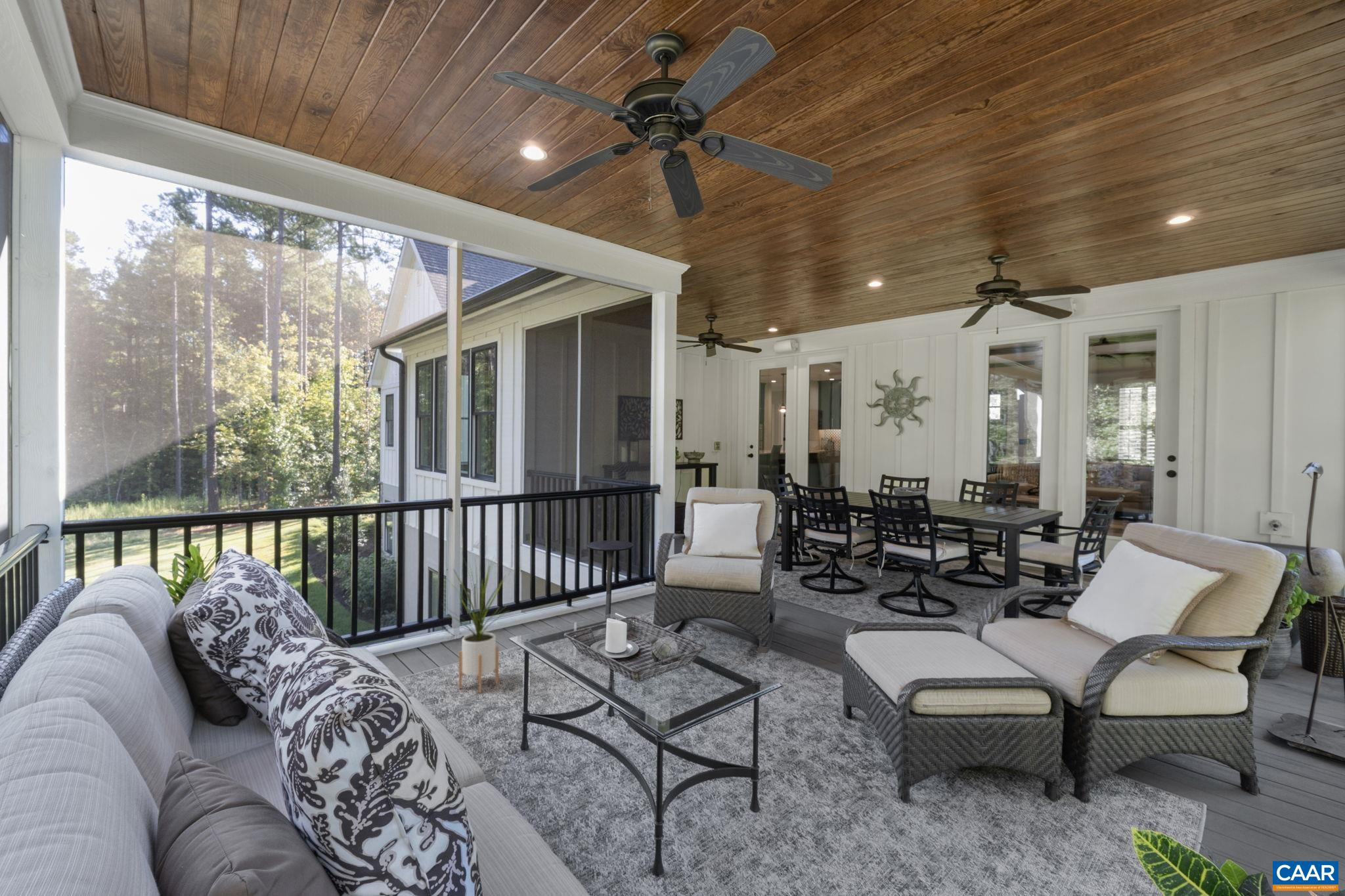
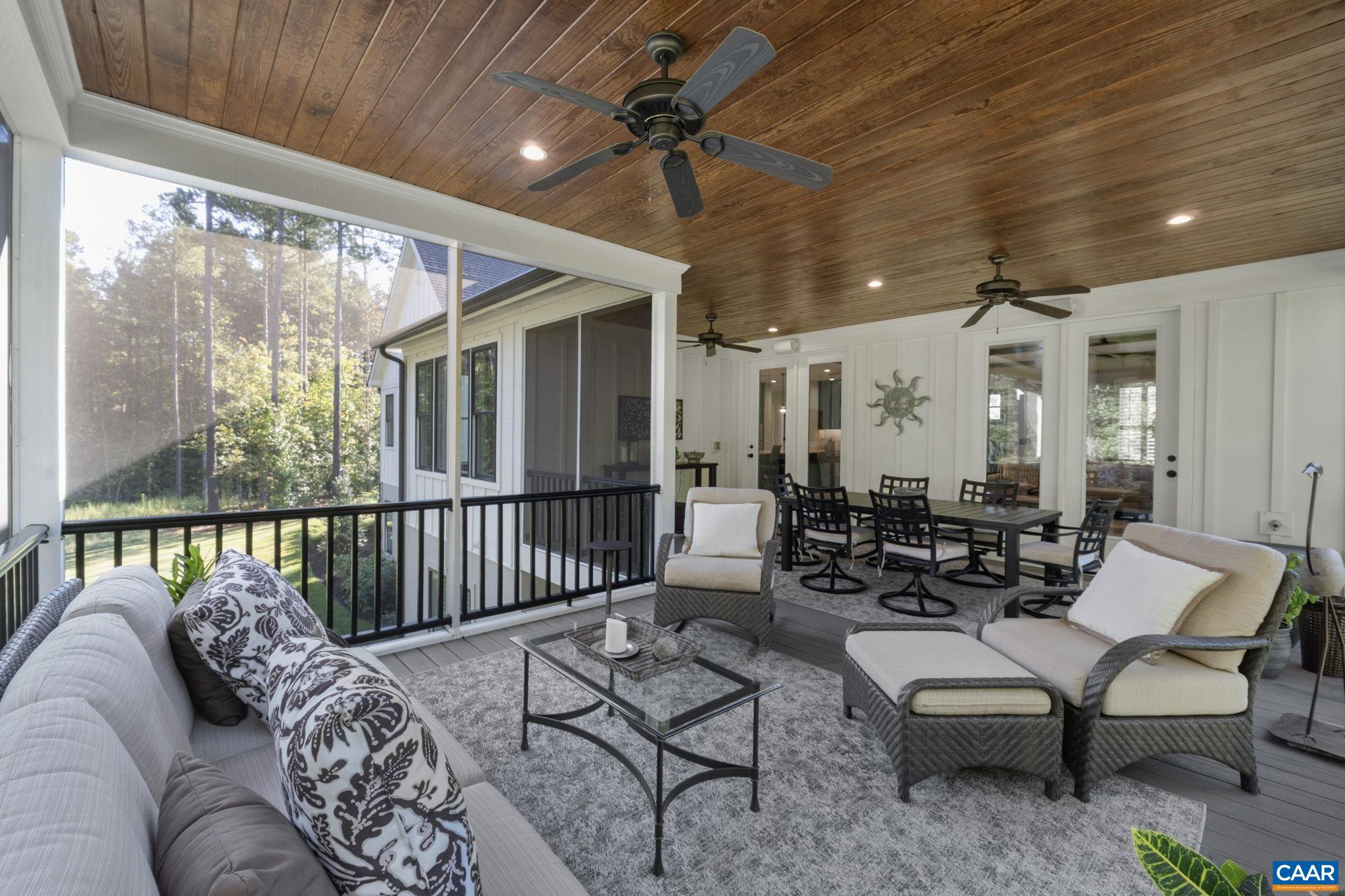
- house plant [441,556,514,694]
